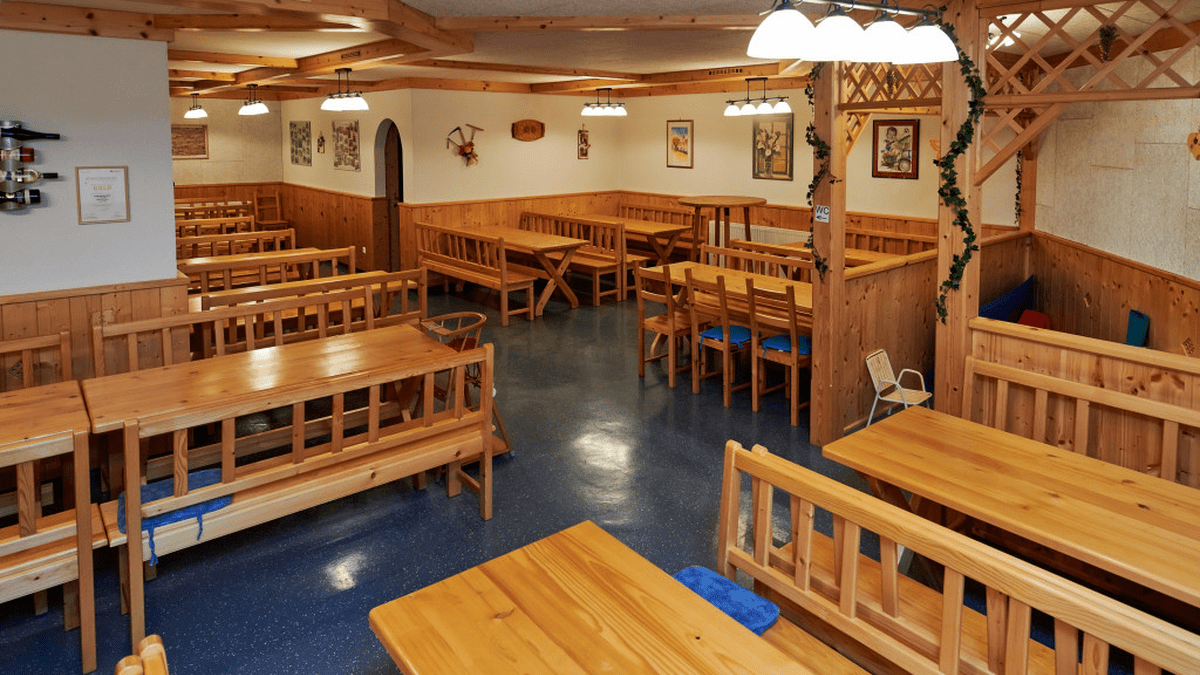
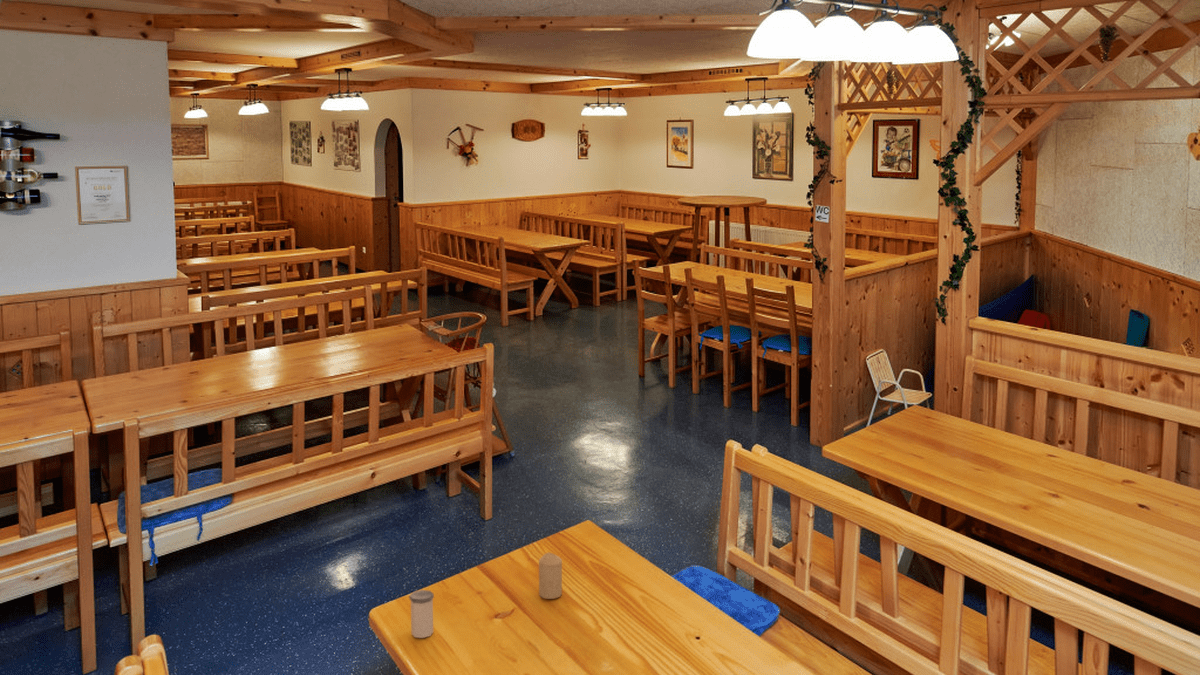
+ candle [538,552,563,600]
+ salt shaker [409,589,435,639]
